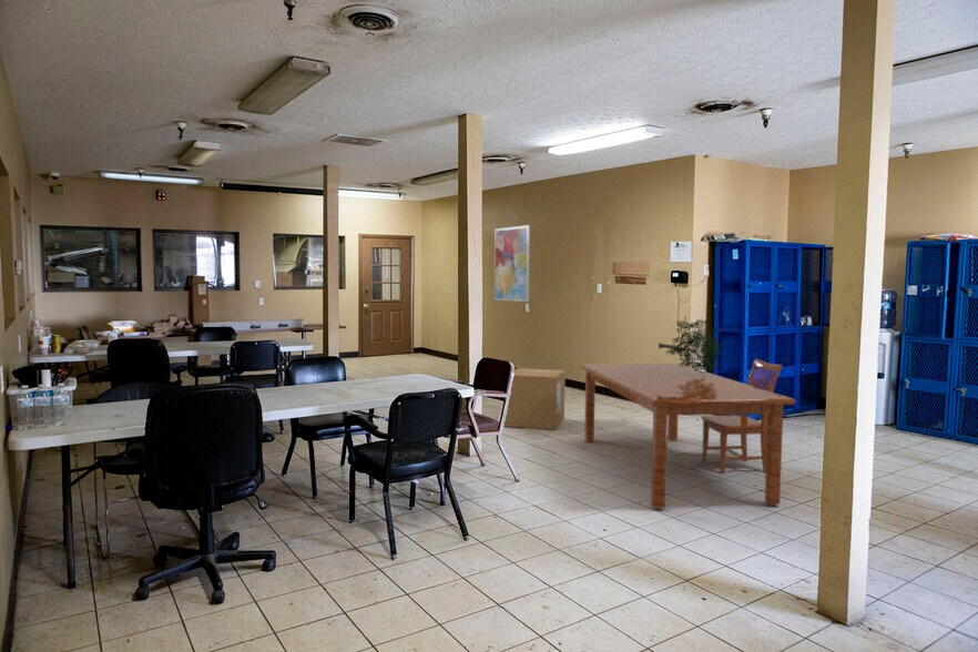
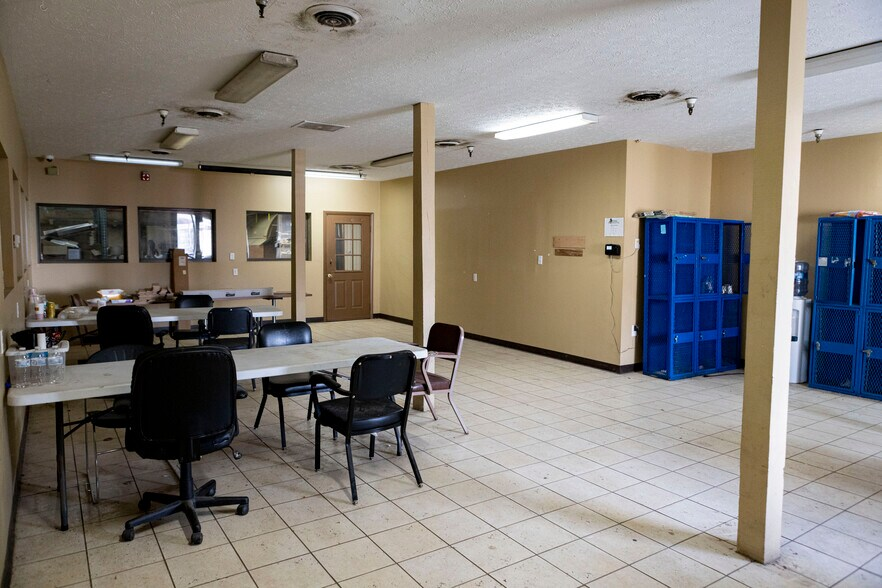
- dining table [578,358,797,510]
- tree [658,316,723,374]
- cardboard box [503,367,567,431]
- wall art [493,224,531,303]
